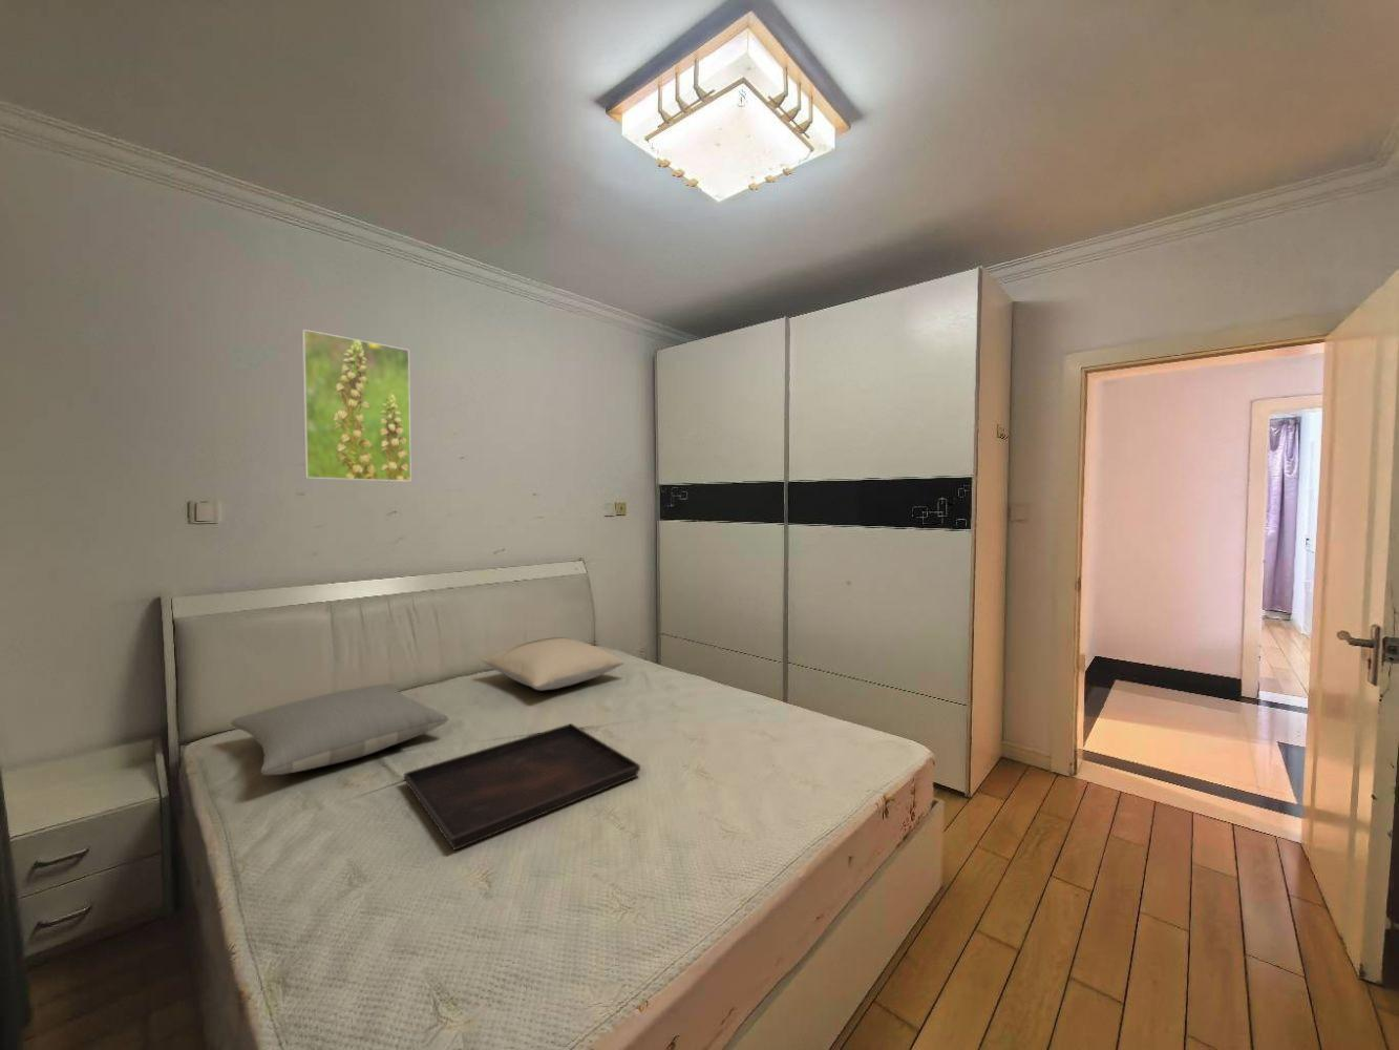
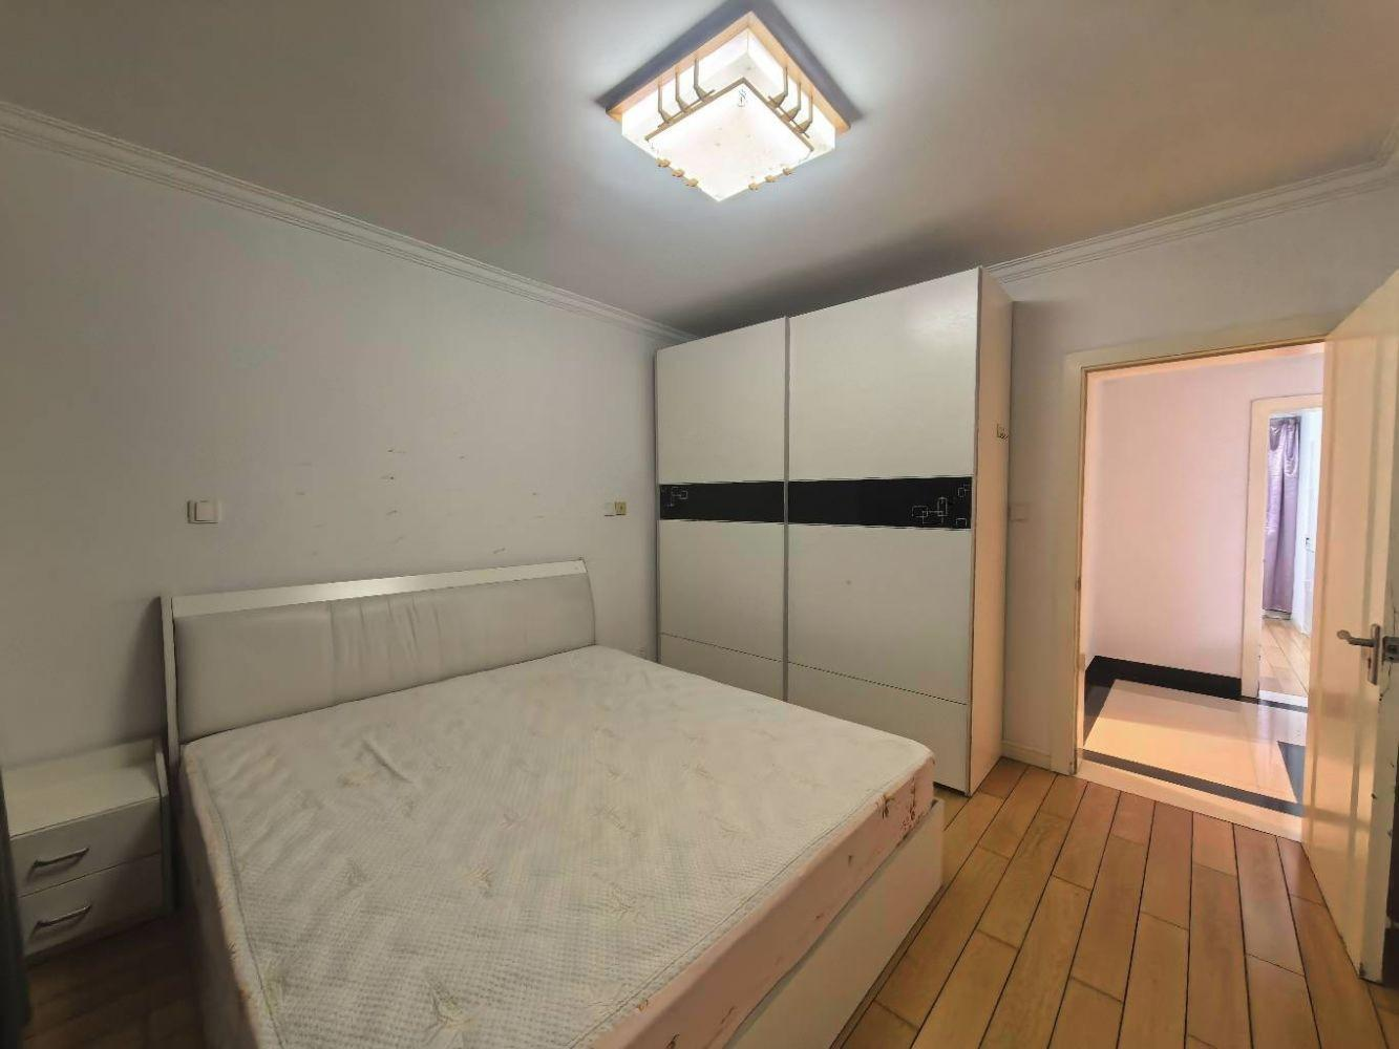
- pillow [229,683,449,776]
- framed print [300,329,412,483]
- serving tray [403,722,642,851]
- pillow [481,635,625,690]
